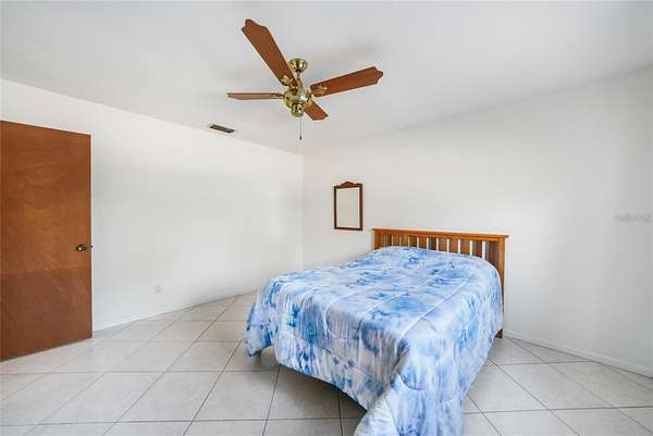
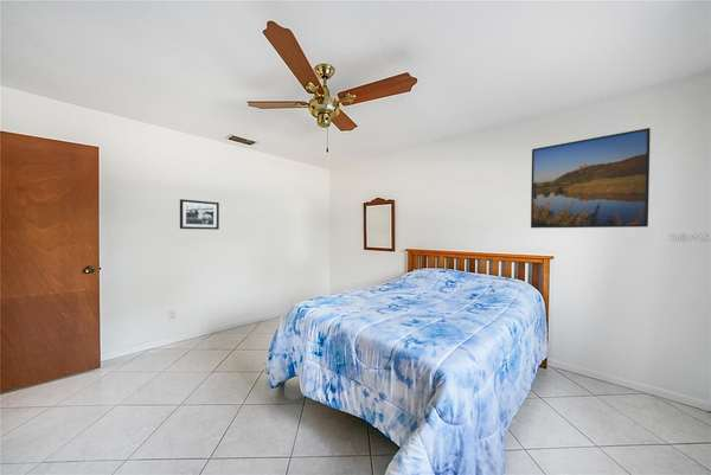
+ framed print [530,127,652,229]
+ picture frame [179,198,220,231]
